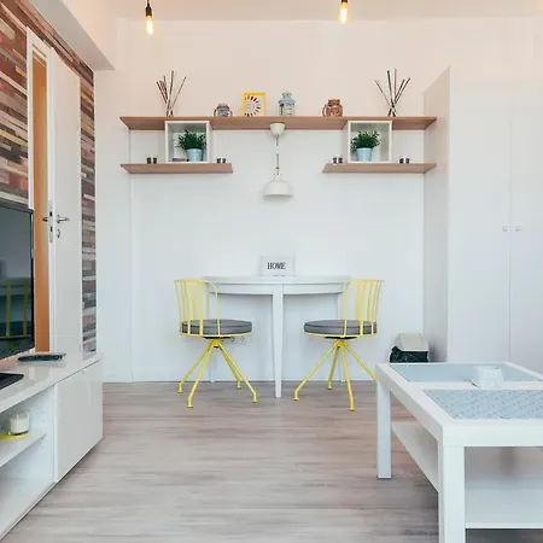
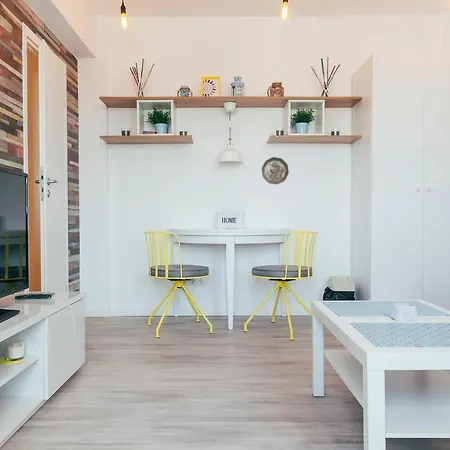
+ decorative plate [261,156,290,185]
